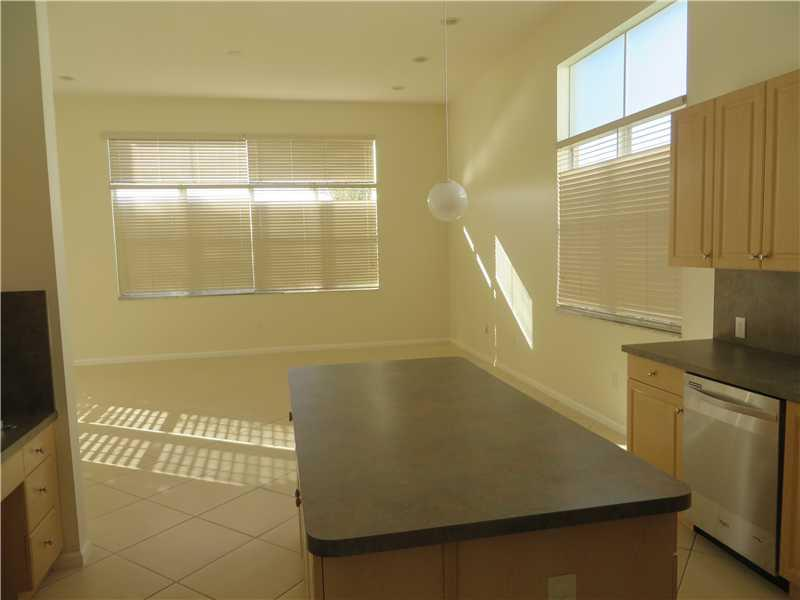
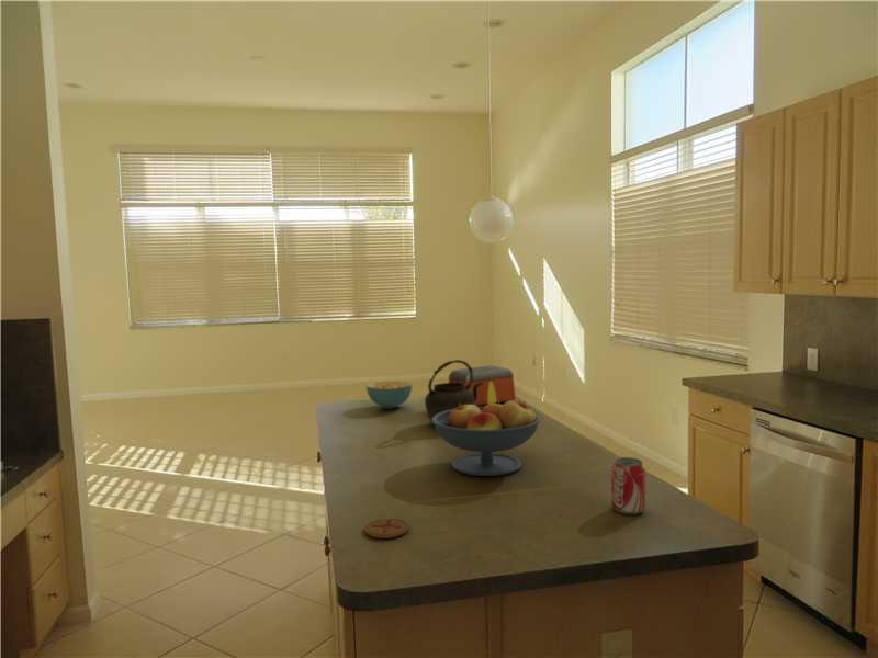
+ fruit bowl [432,399,541,477]
+ beverage can [610,456,646,515]
+ coaster [363,518,409,540]
+ cereal bowl [365,379,414,409]
+ kettle [424,359,483,427]
+ toaster [448,365,517,407]
